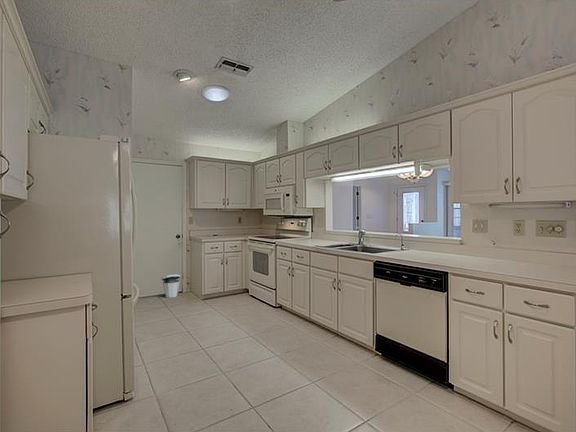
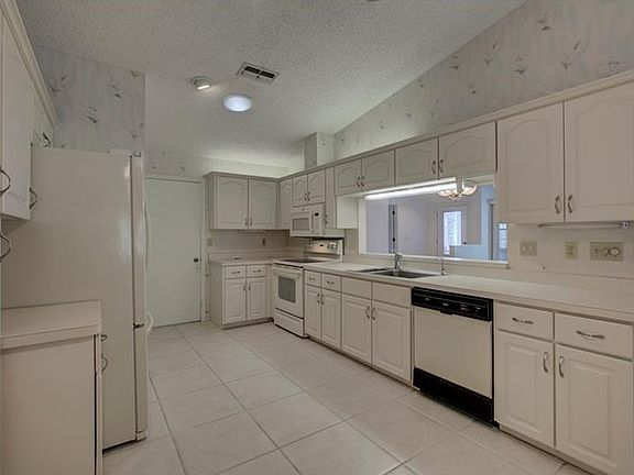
- trash can [161,274,181,299]
